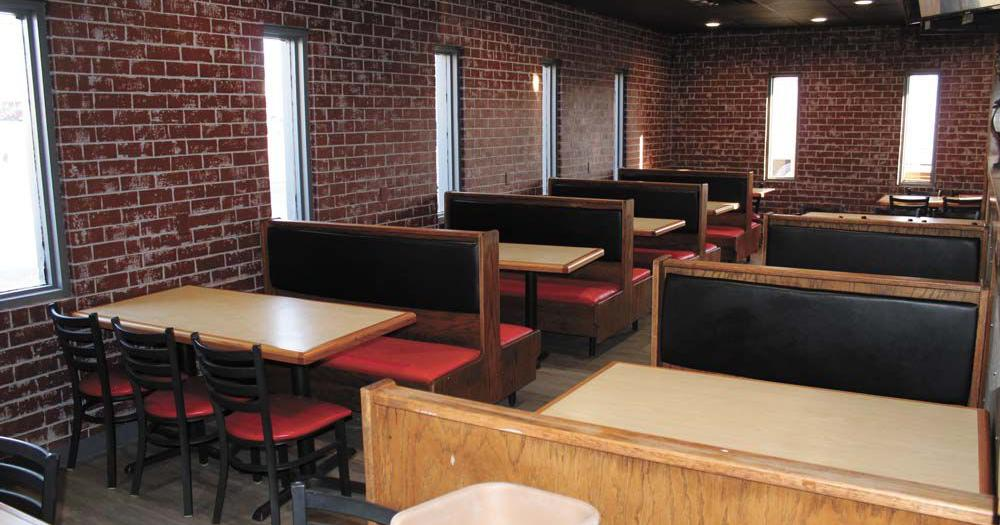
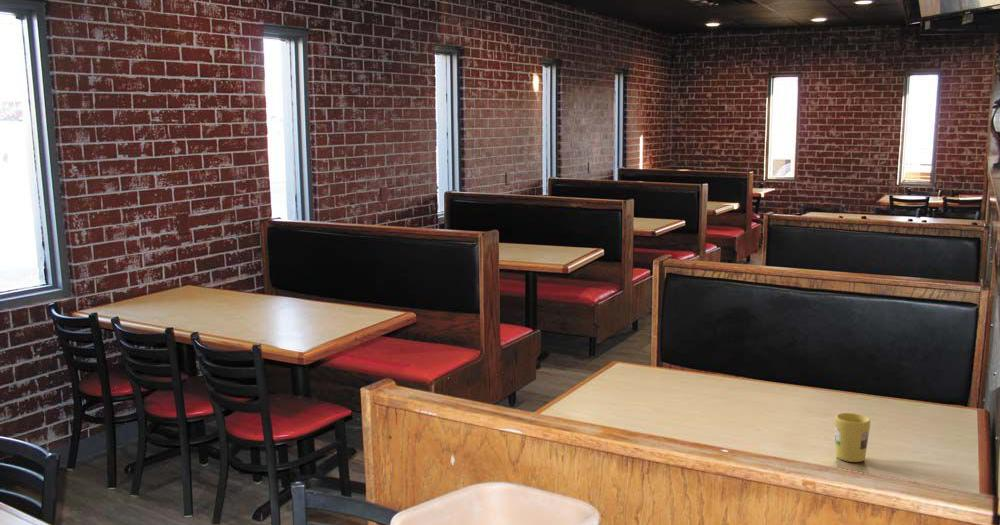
+ mug [834,412,871,463]
